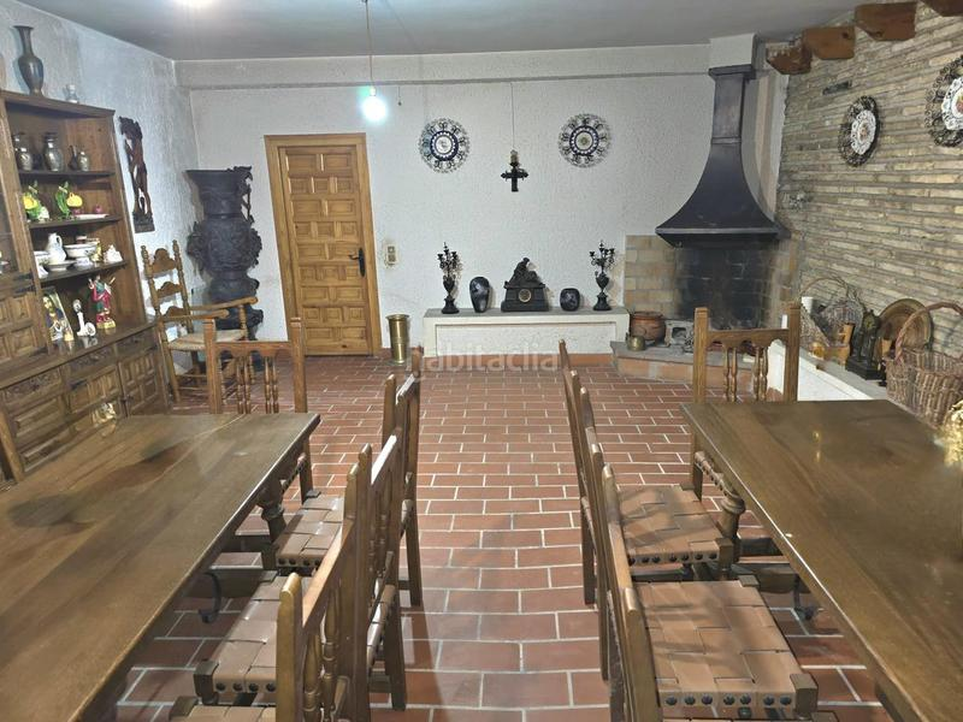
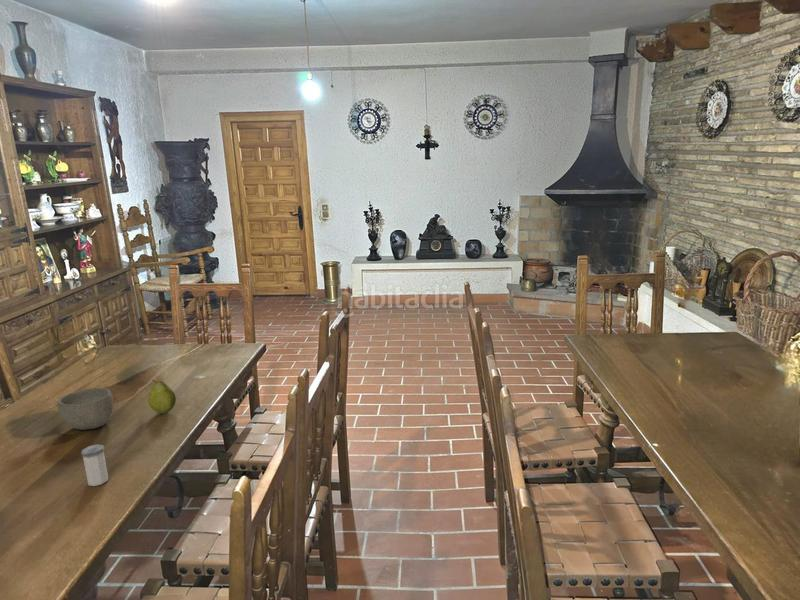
+ bowl [57,387,114,431]
+ salt shaker [80,443,109,487]
+ fruit [147,379,177,415]
